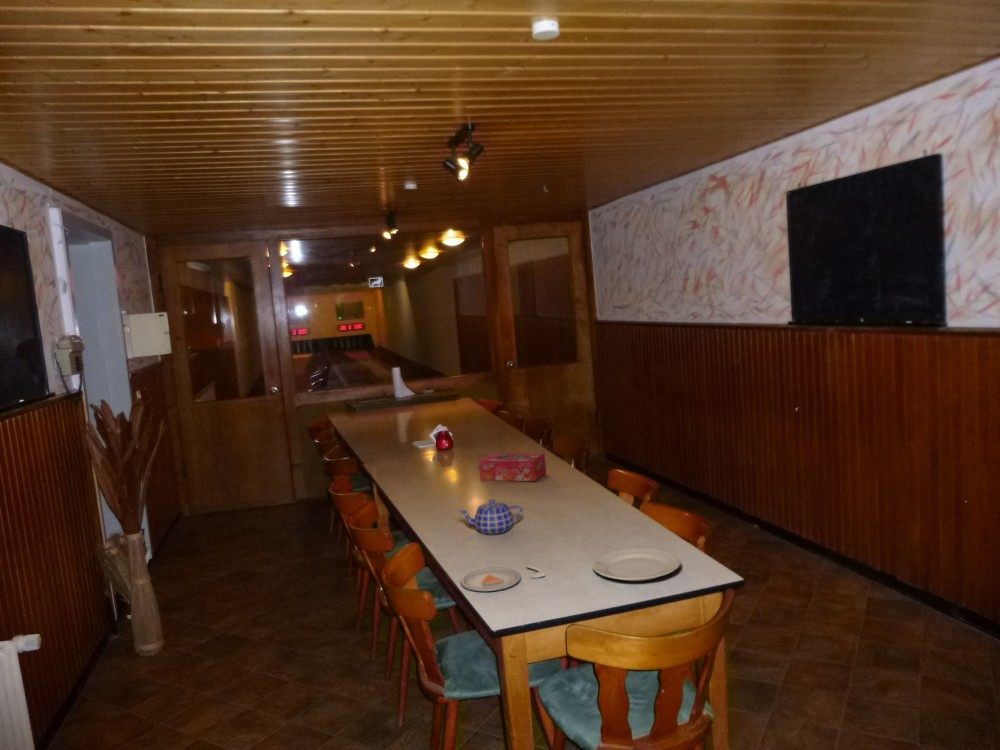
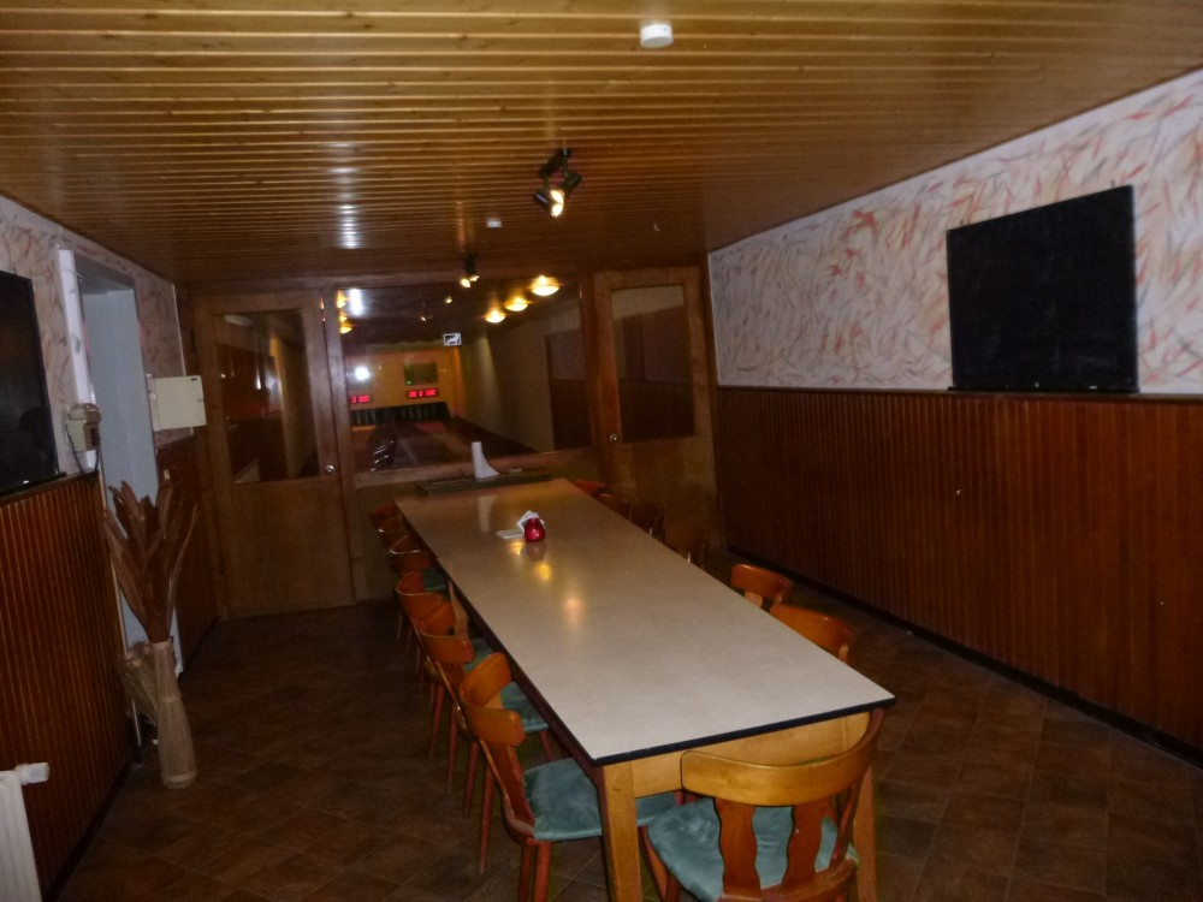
- tissue box [478,453,547,482]
- chinaware [591,547,681,582]
- teapot [457,498,524,535]
- dinner plate [460,564,546,592]
